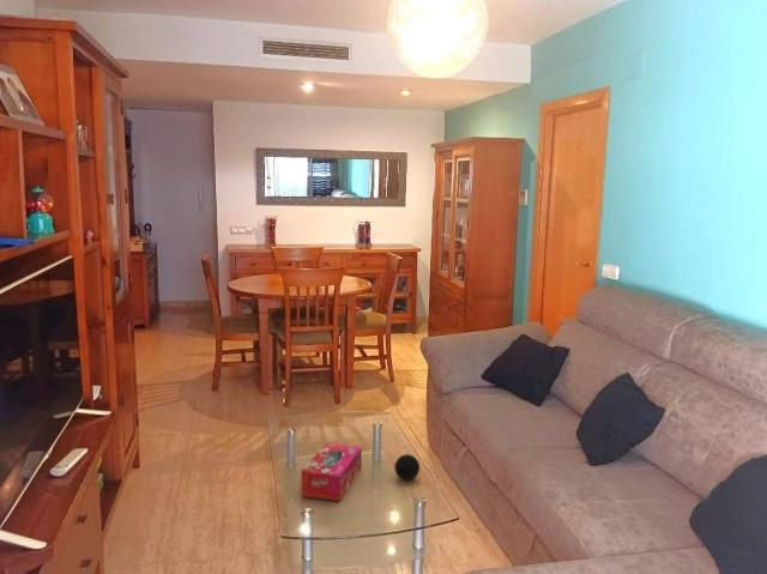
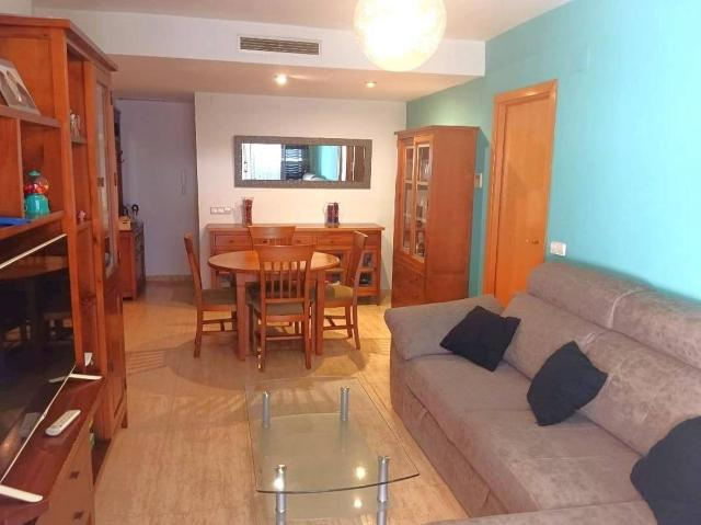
- decorative ball [393,453,421,482]
- tissue box [300,442,363,502]
